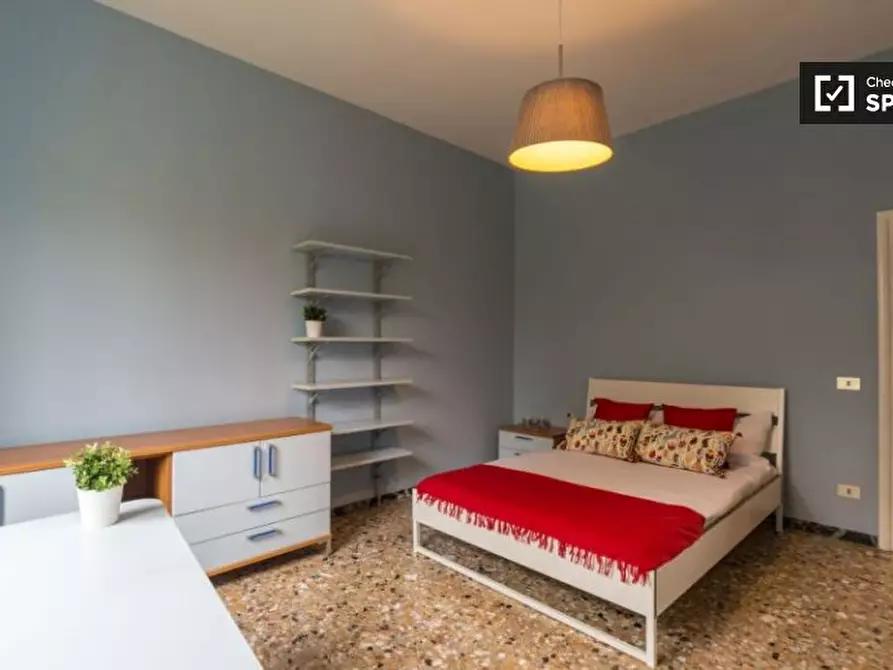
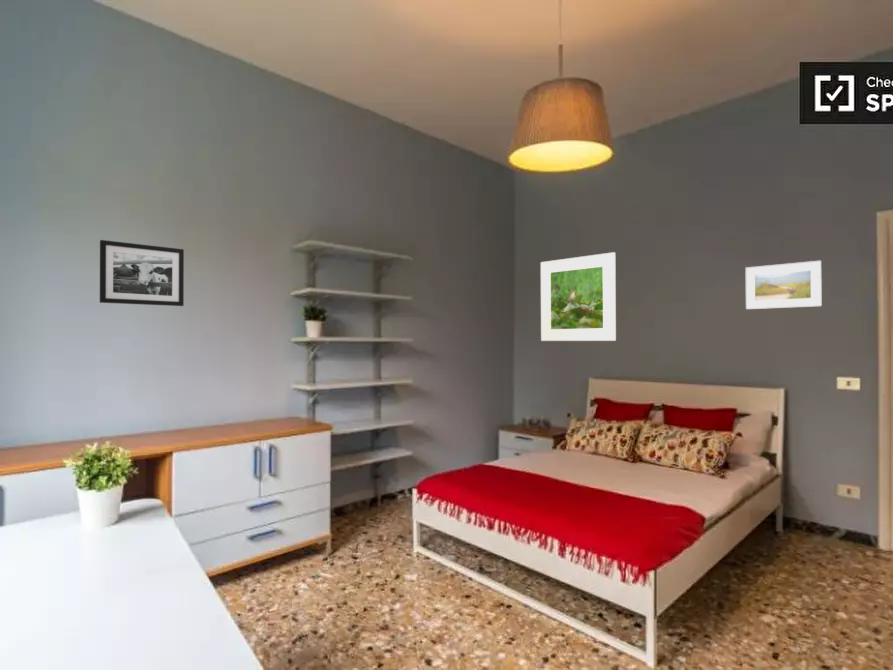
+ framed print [540,251,617,342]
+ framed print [745,260,823,310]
+ picture frame [99,239,185,307]
